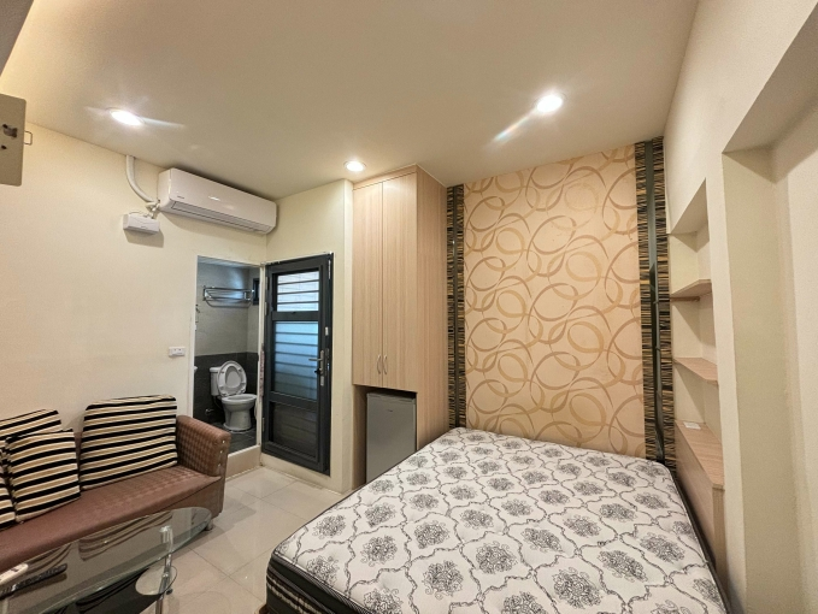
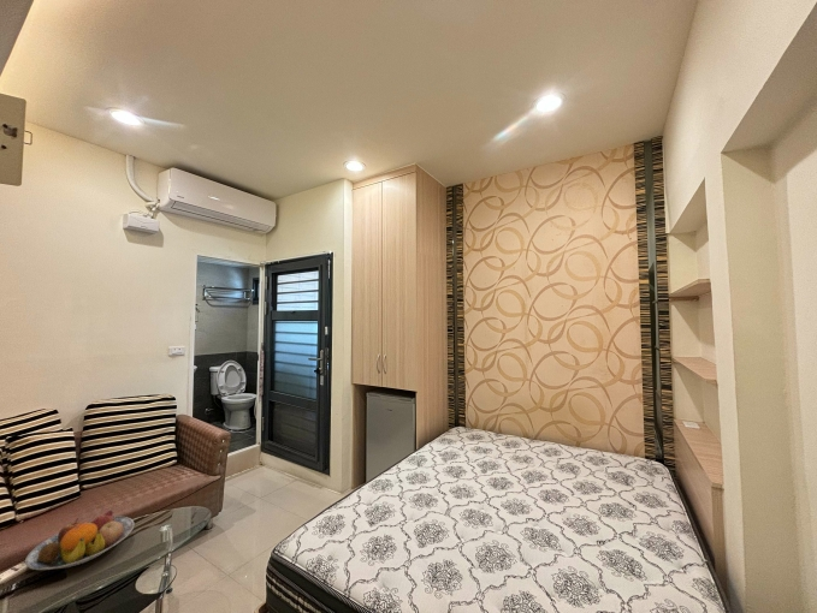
+ fruit bowl [24,508,135,571]
